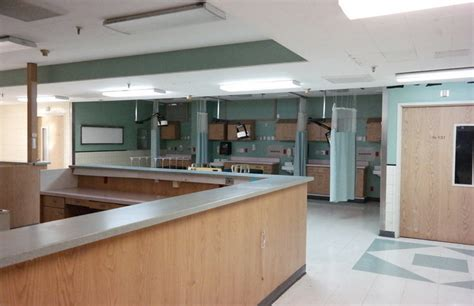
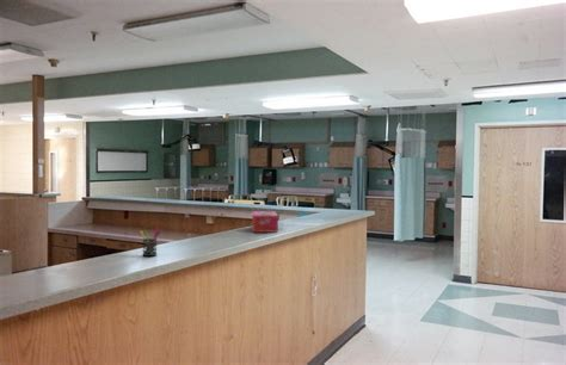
+ pen holder [140,225,162,258]
+ tissue box [251,210,279,234]
